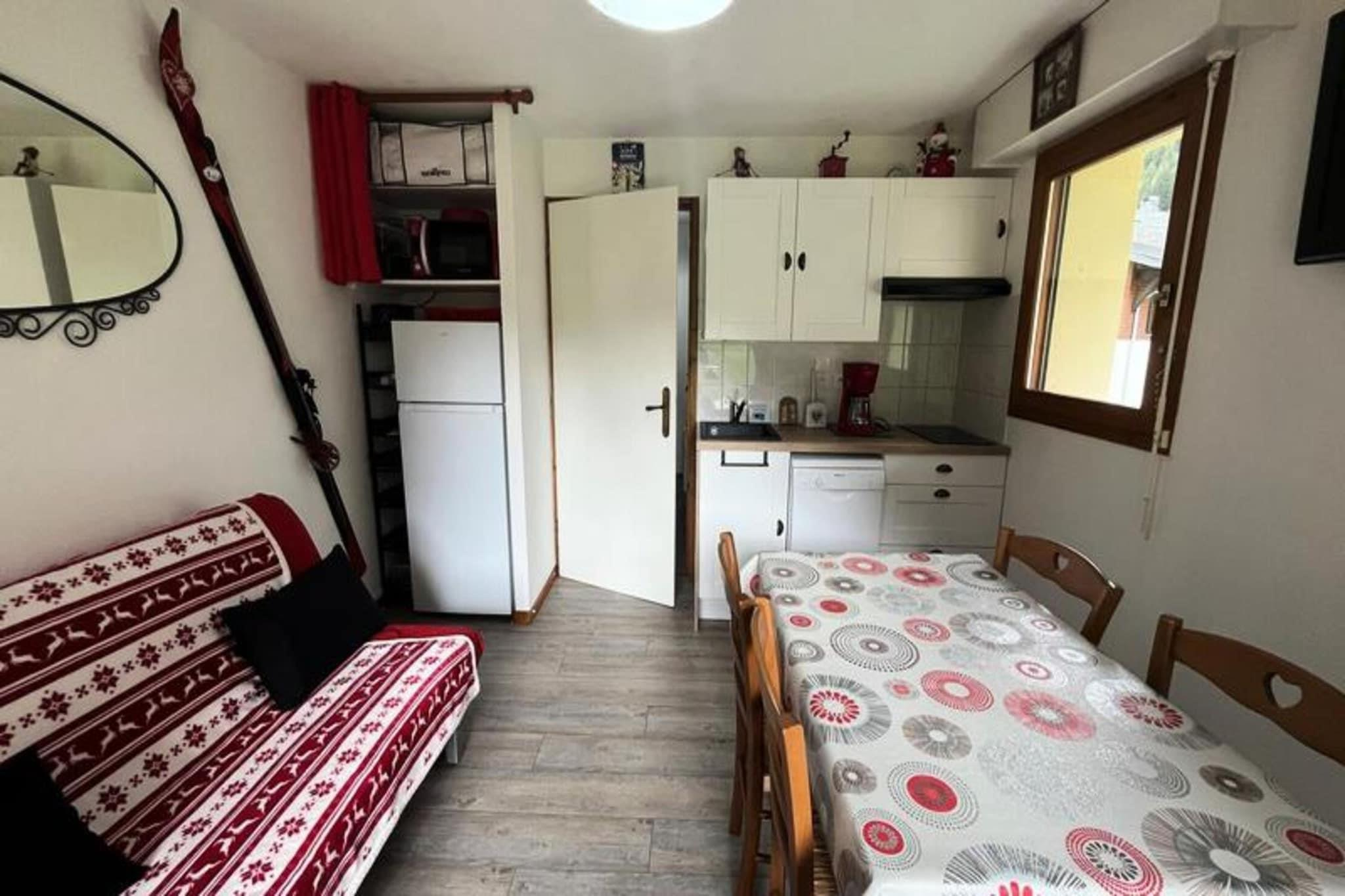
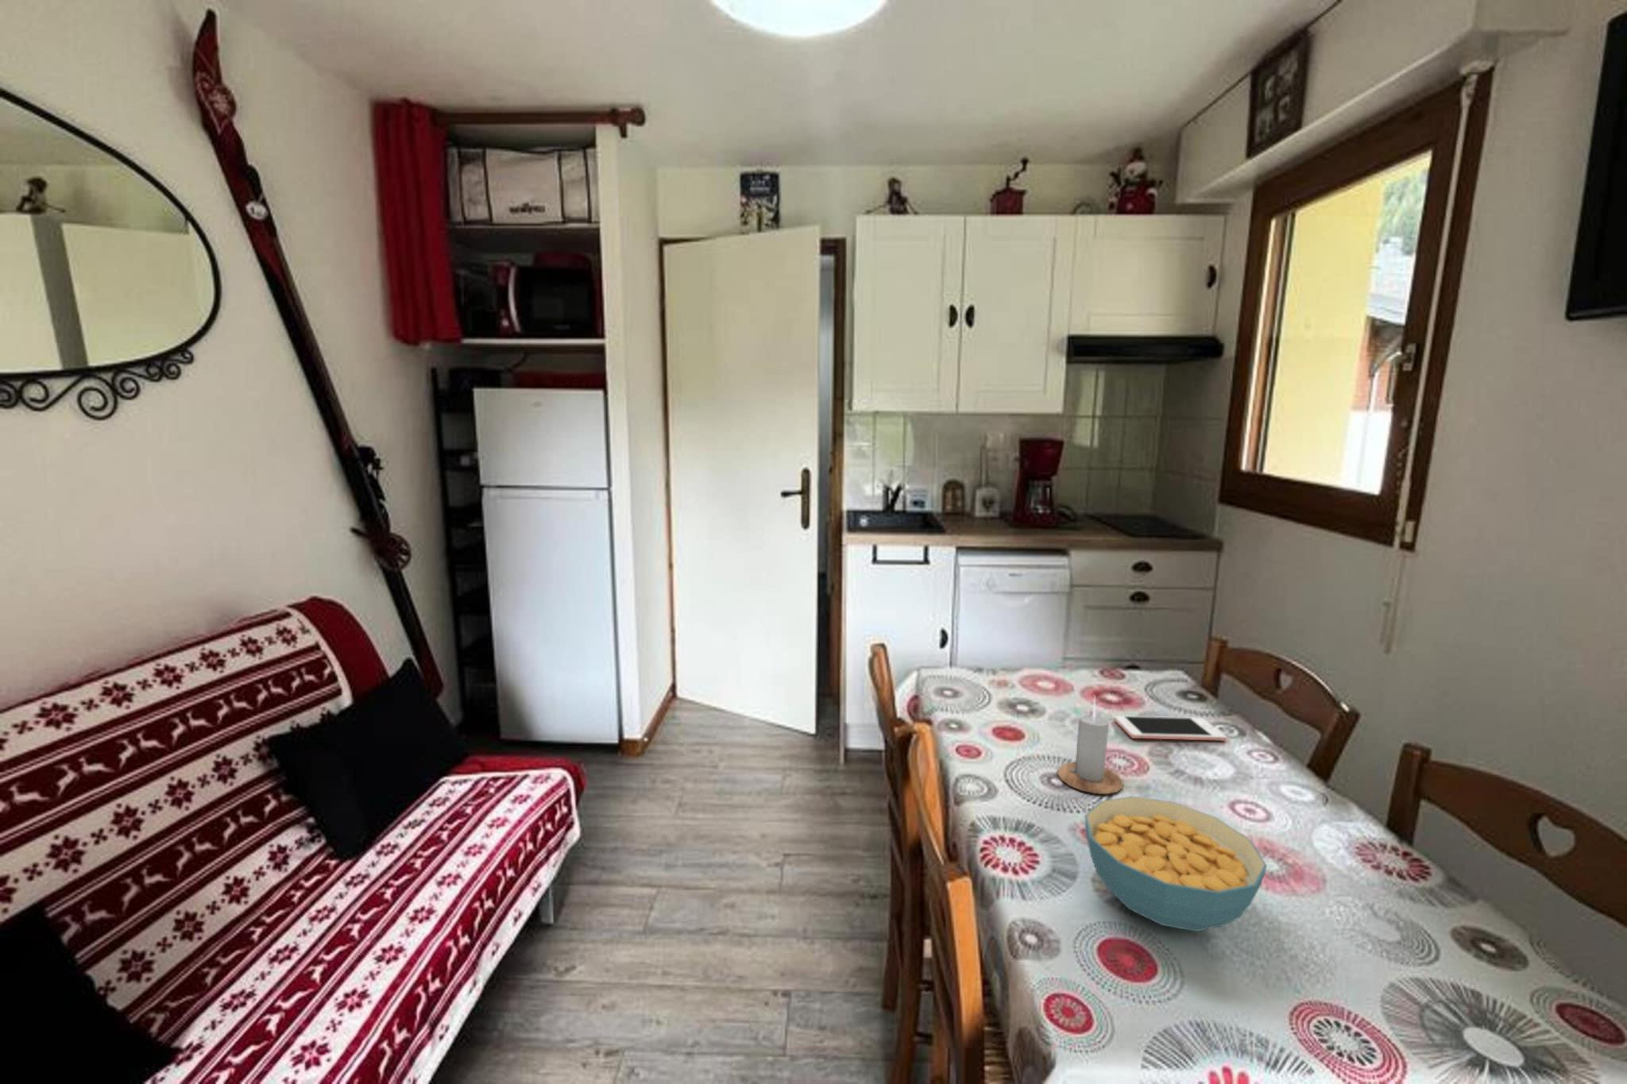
+ candle [1056,696,1124,795]
+ cereal bowl [1084,796,1268,933]
+ cell phone [1114,715,1228,742]
